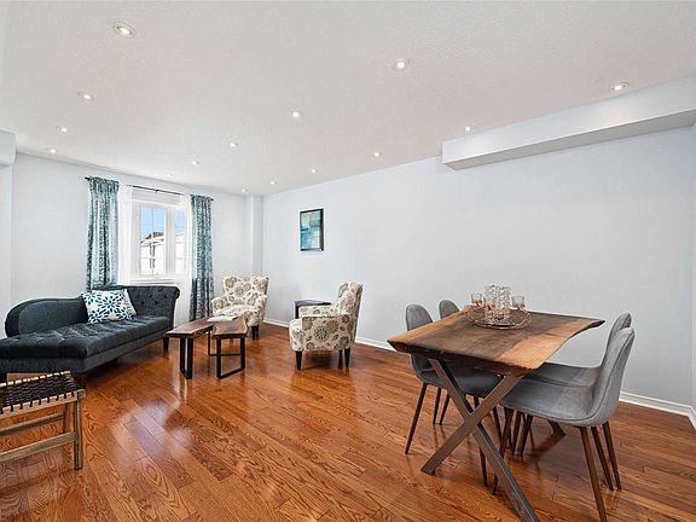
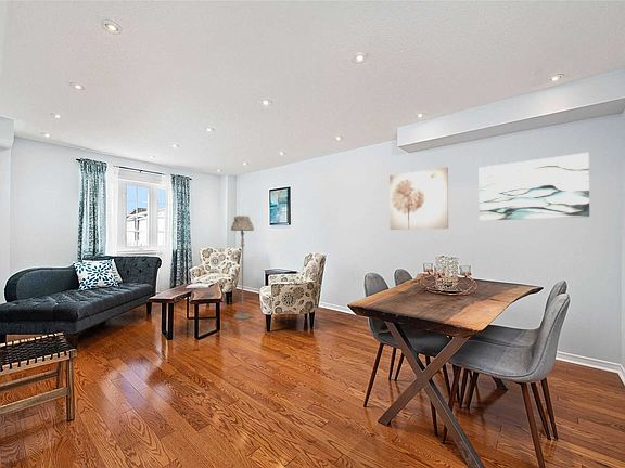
+ floor lamp [230,214,255,321]
+ wall art [479,152,590,222]
+ wall art [388,166,449,231]
